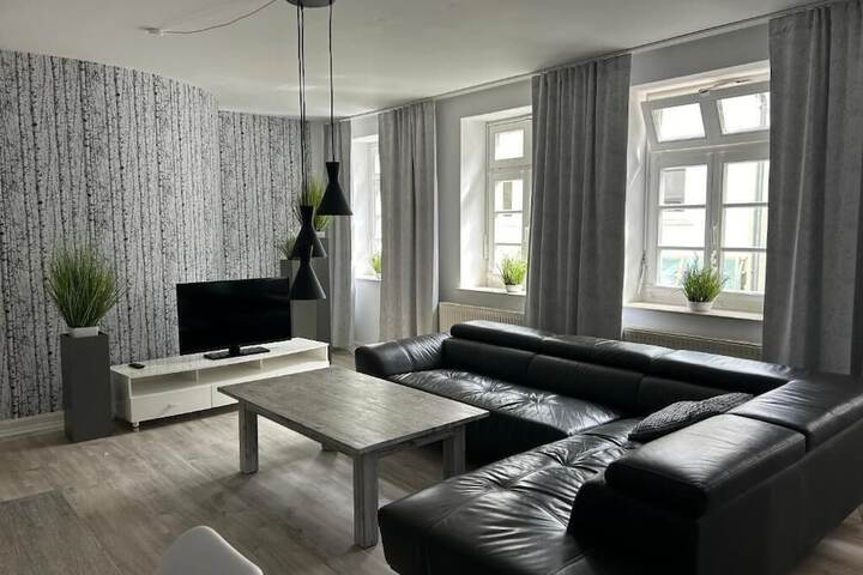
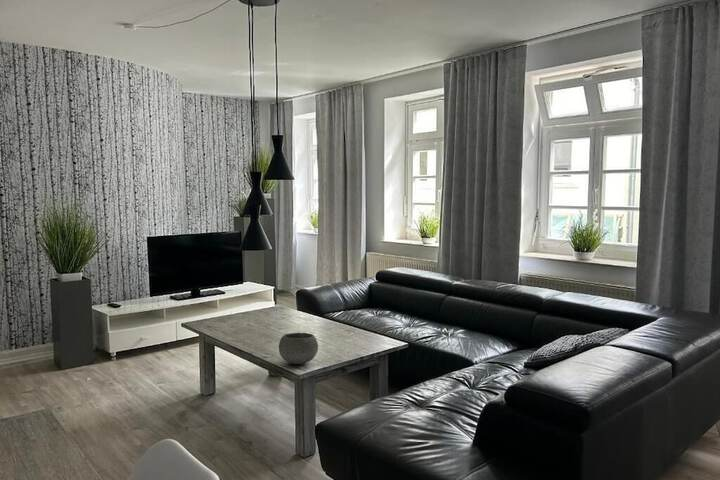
+ bowl [278,332,319,365]
